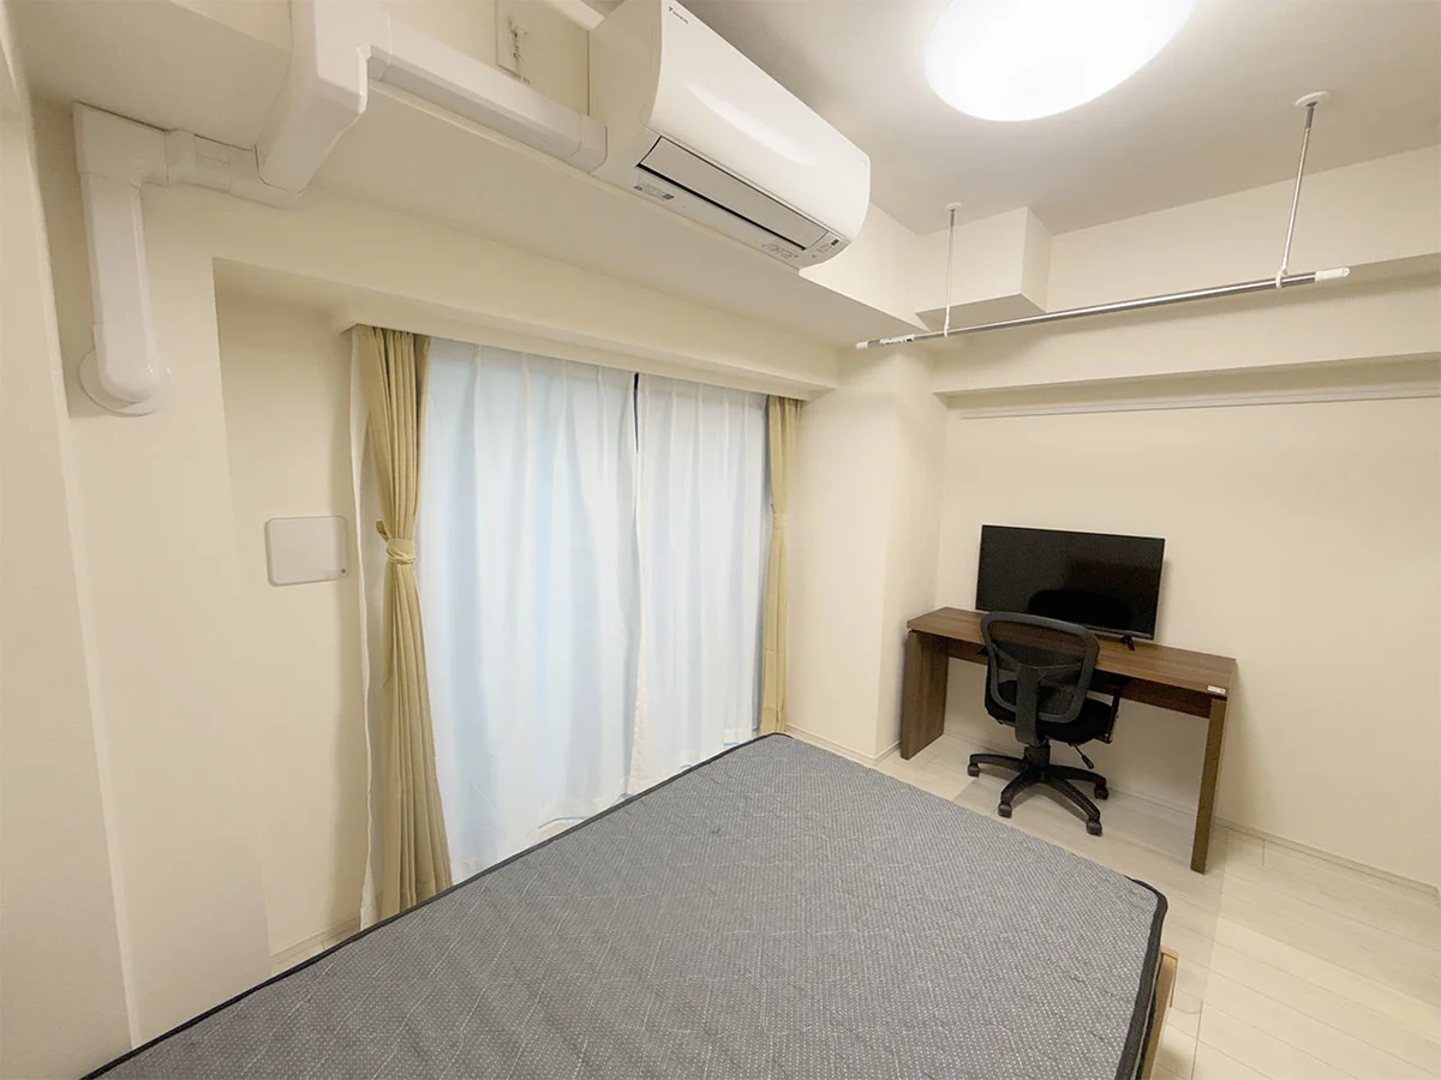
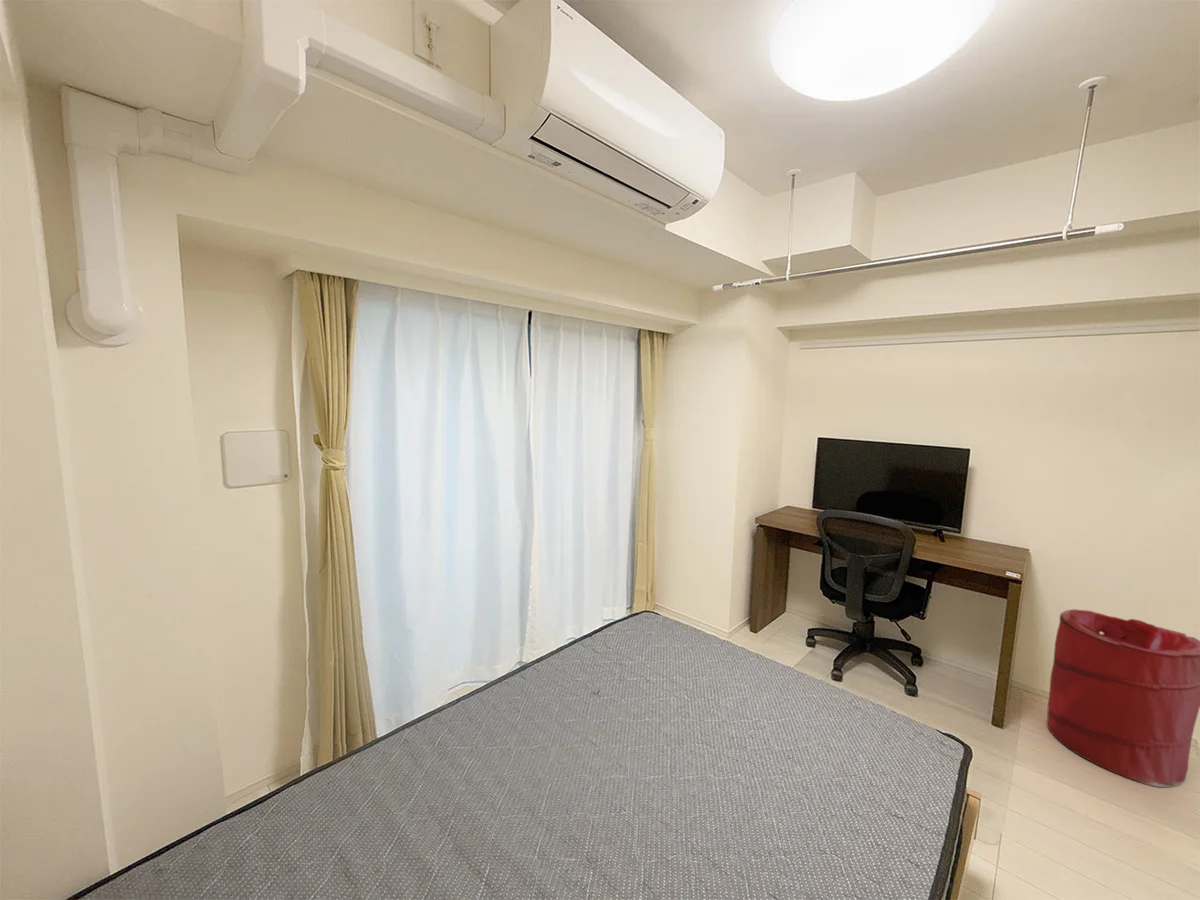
+ laundry hamper [1046,608,1200,788]
